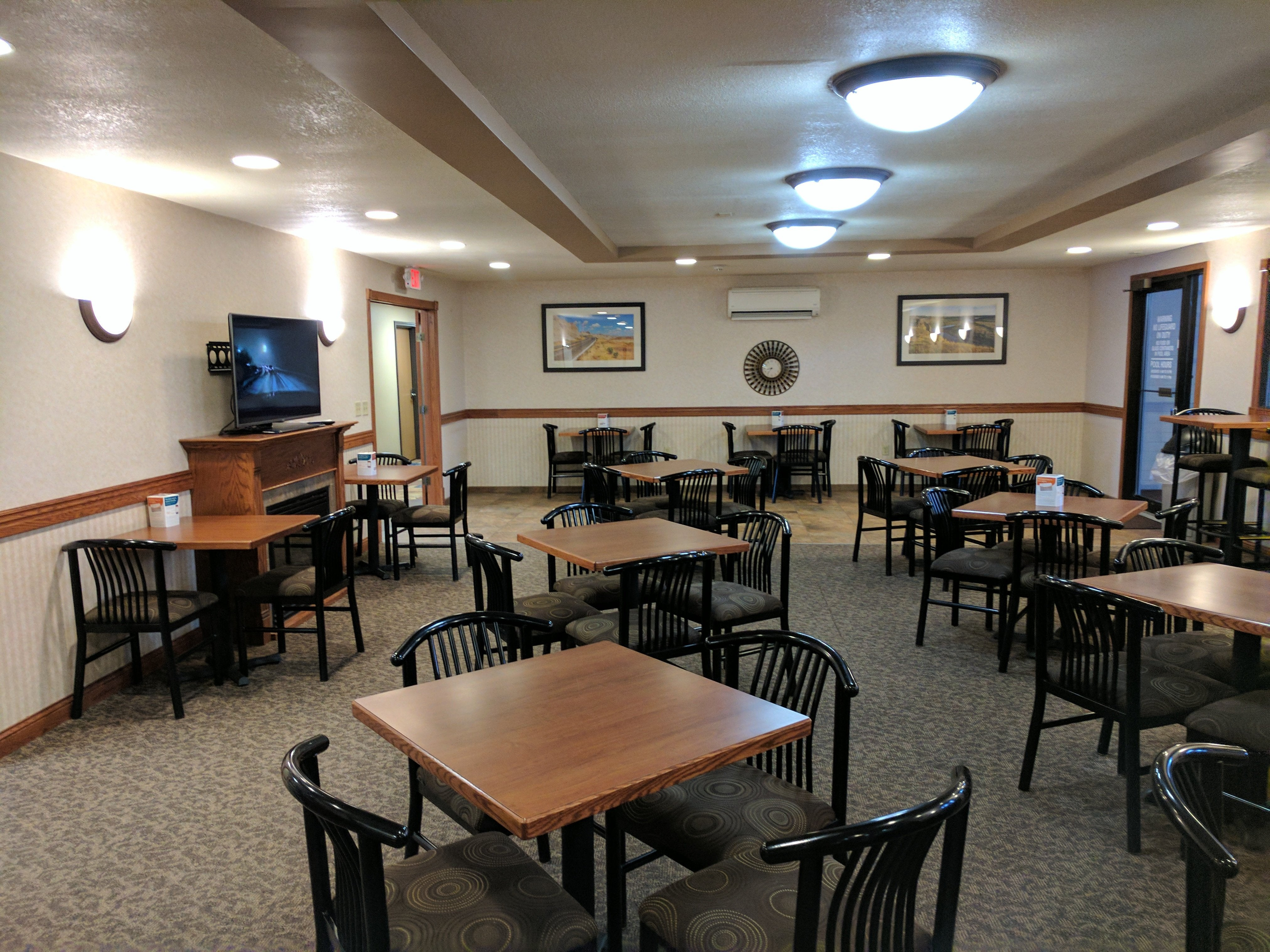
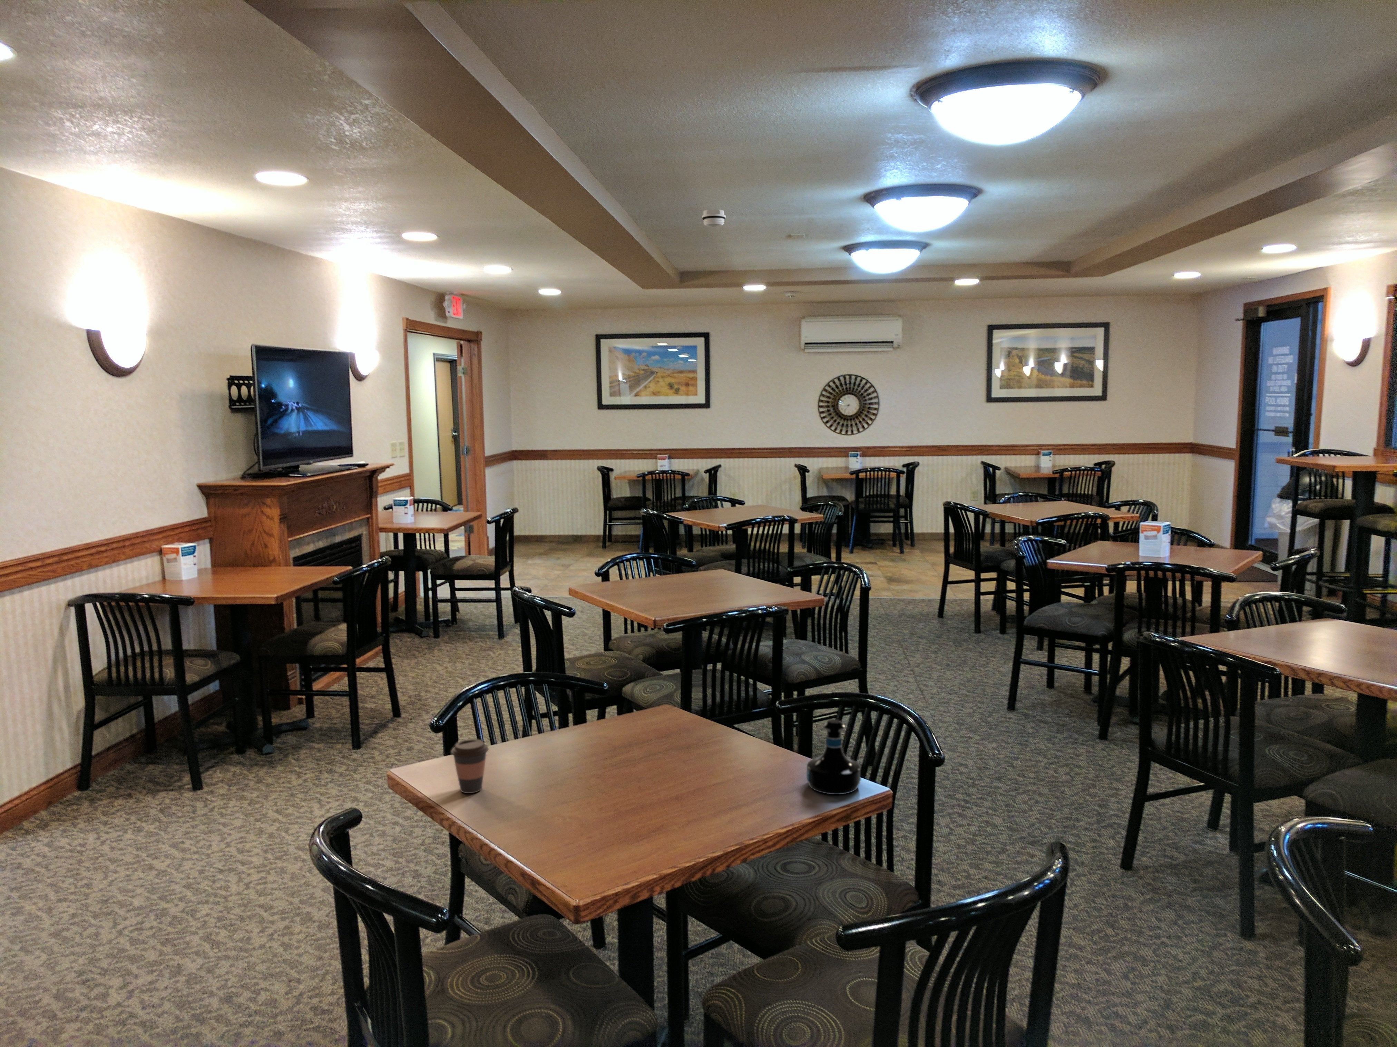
+ smoke detector [702,209,726,228]
+ tequila bottle [806,719,861,795]
+ coffee cup [450,739,490,794]
